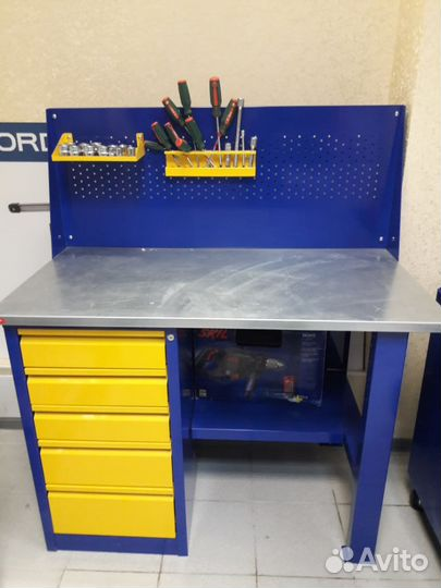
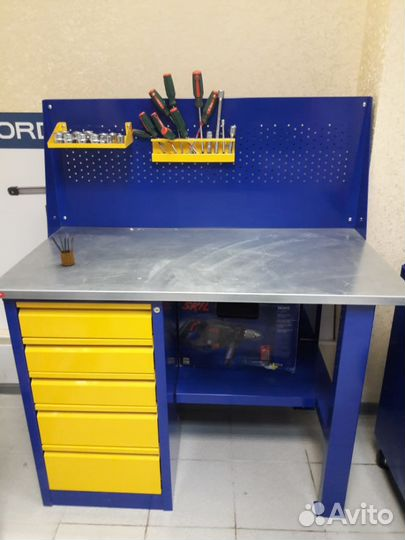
+ pencil box [50,233,76,267]
